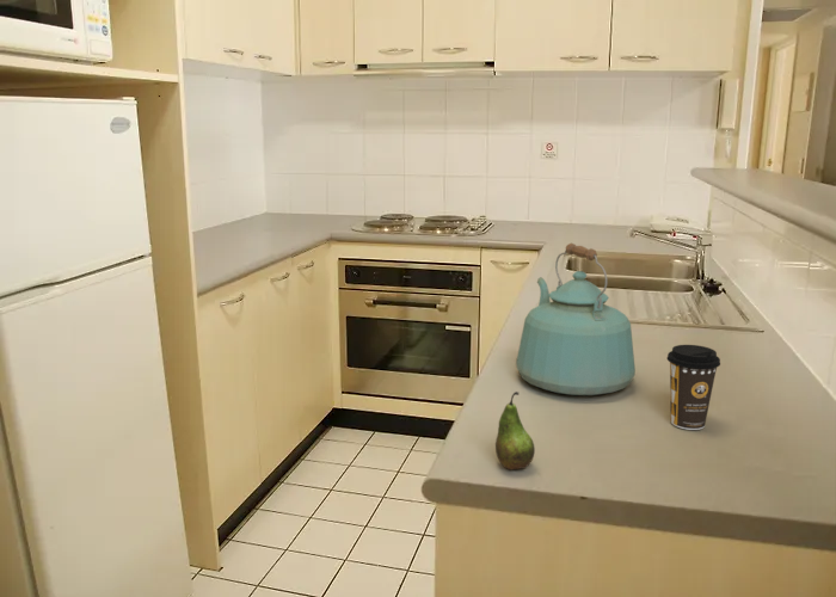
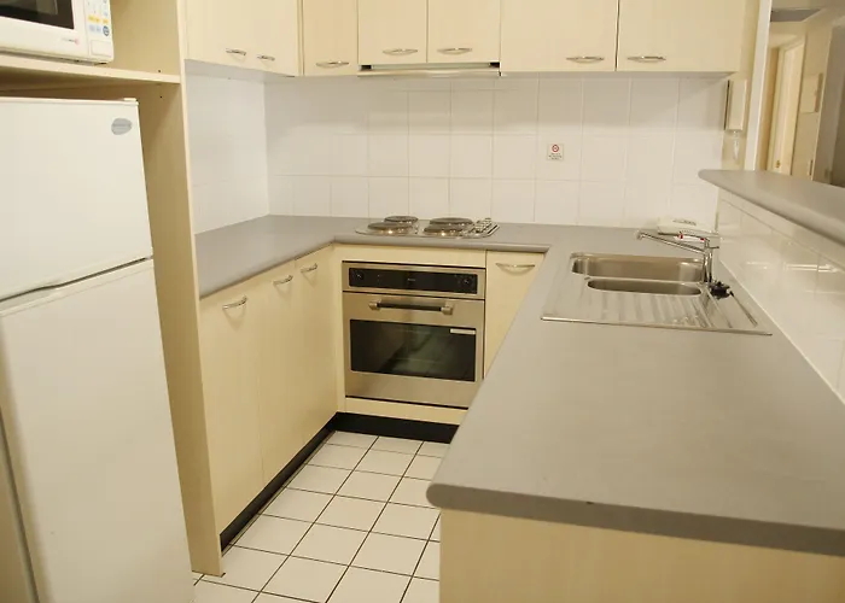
- coffee cup [665,344,721,431]
- fruit [494,390,536,472]
- kettle [515,242,637,396]
